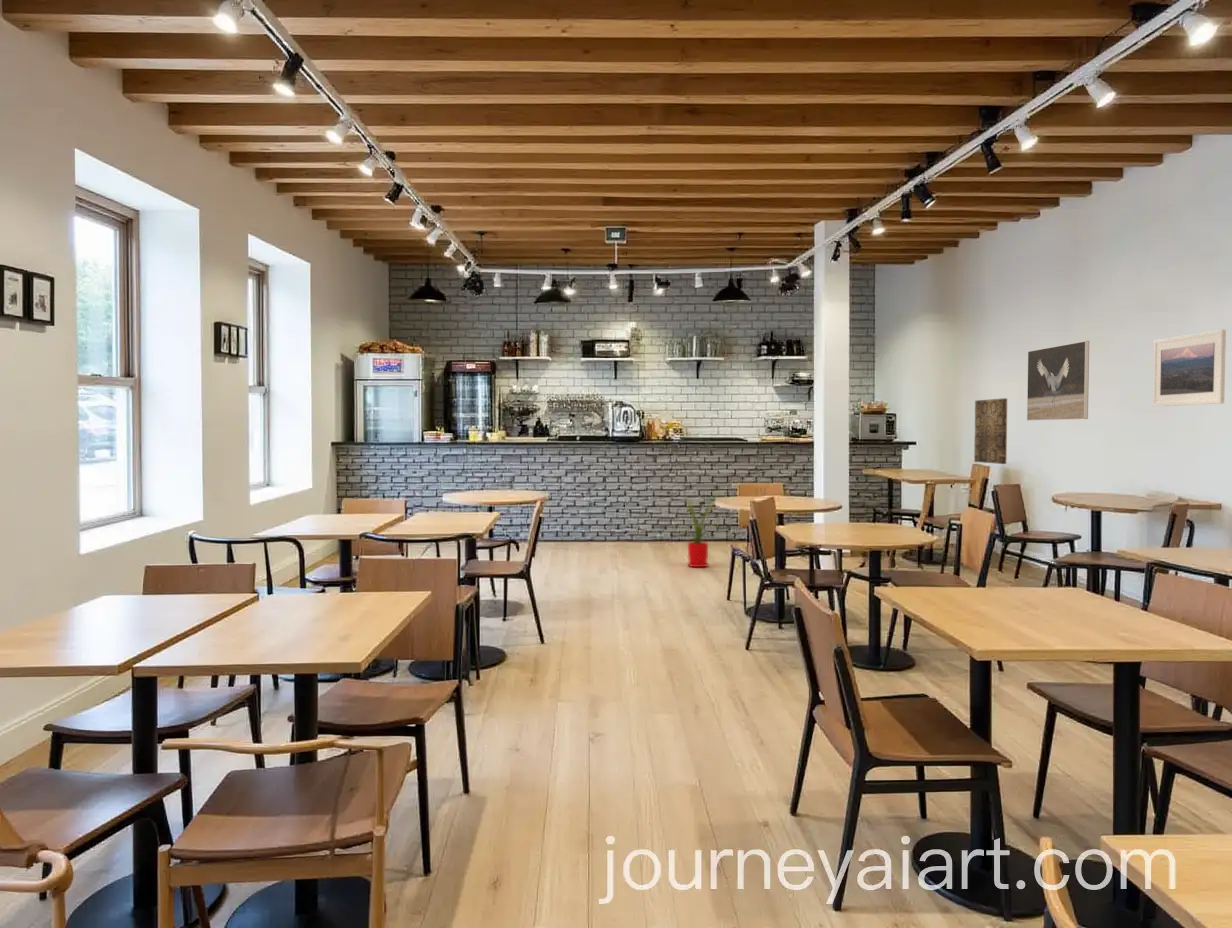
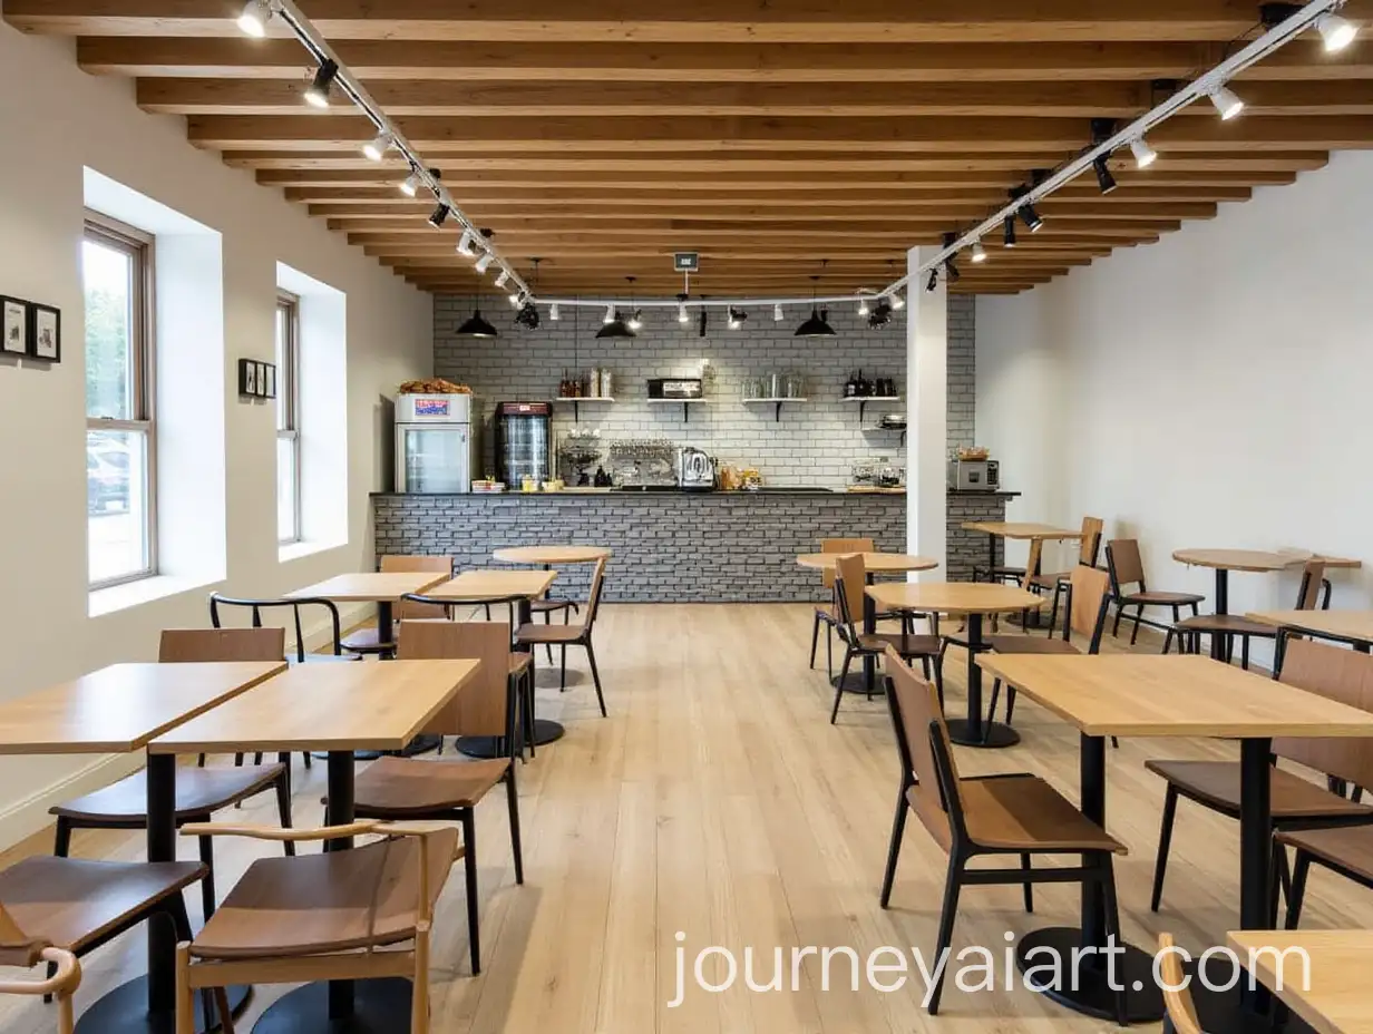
- house plant [674,489,726,568]
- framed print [1152,328,1227,407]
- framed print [1026,340,1090,422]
- wall art [973,397,1008,465]
